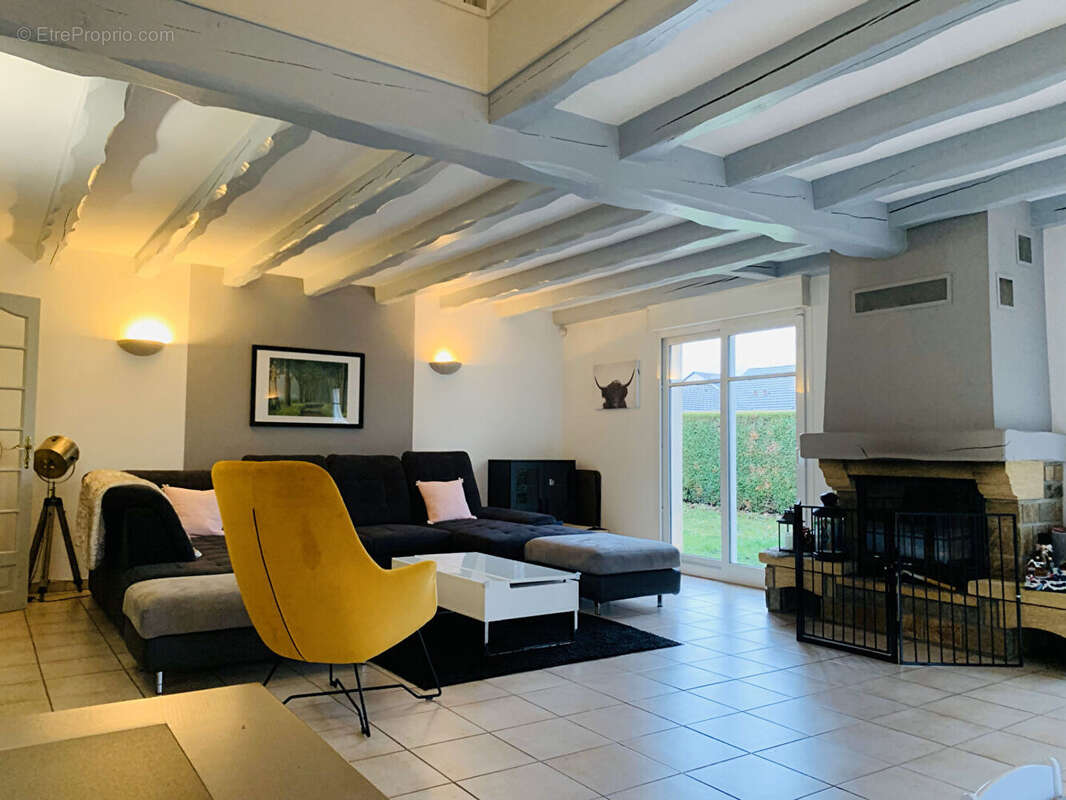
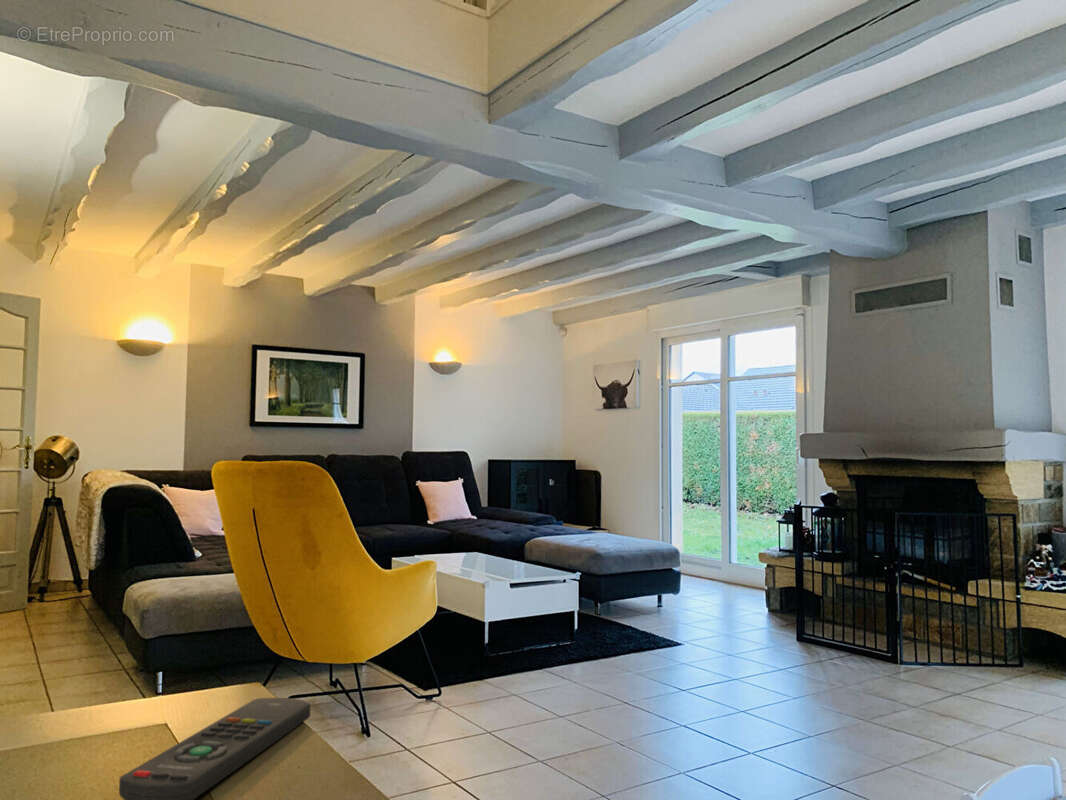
+ remote control [118,697,312,800]
